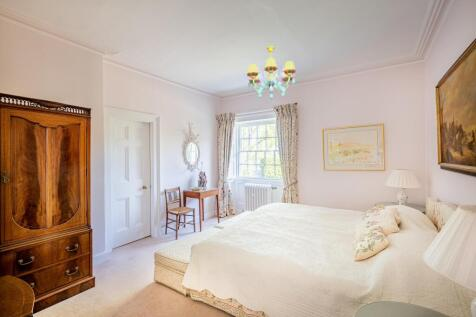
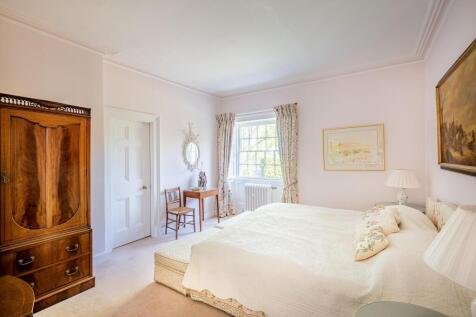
- chandelier [246,45,297,101]
